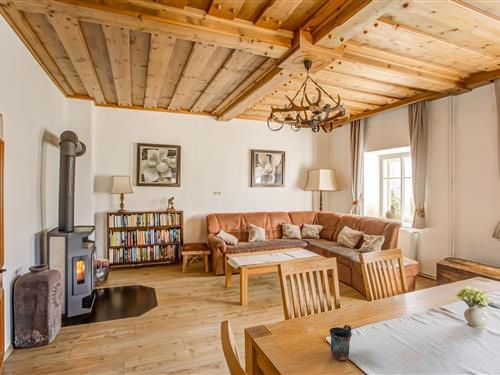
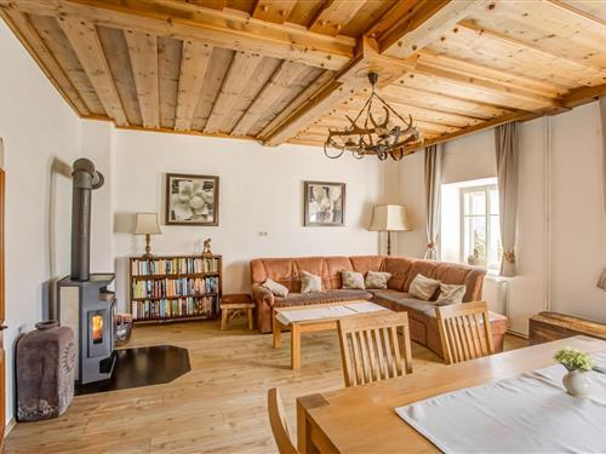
- mug [328,324,353,361]
